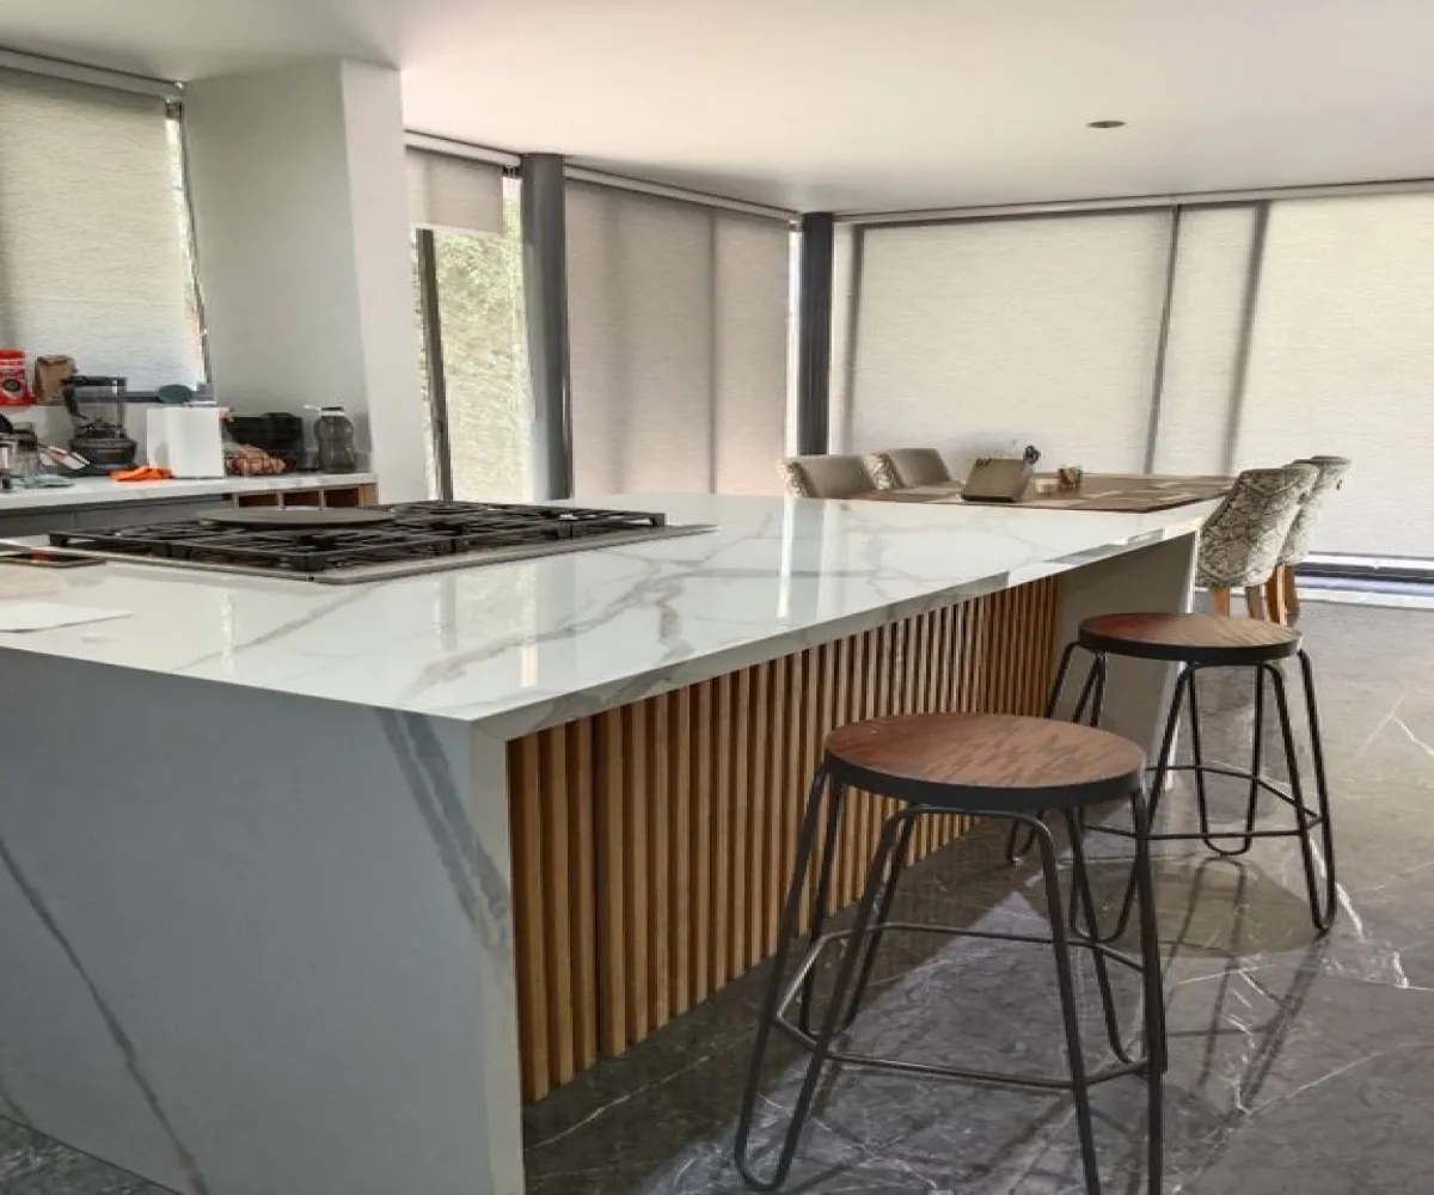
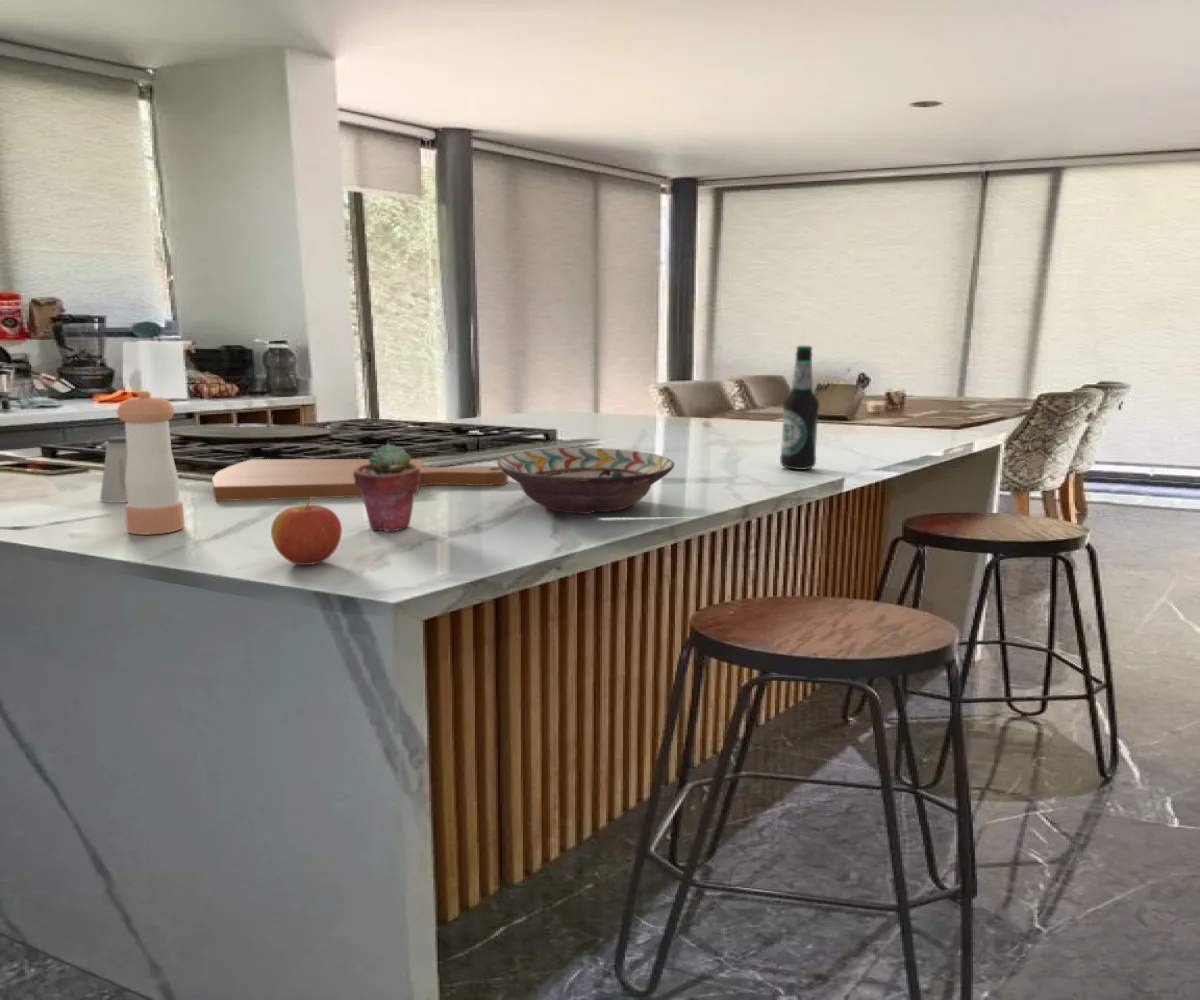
+ decorative bowl [496,447,676,515]
+ apple [270,496,343,566]
+ cutting board [211,458,509,502]
+ pepper shaker [116,390,186,535]
+ saltshaker [99,435,128,504]
+ bottle [779,345,820,471]
+ potted succulent [353,442,420,533]
